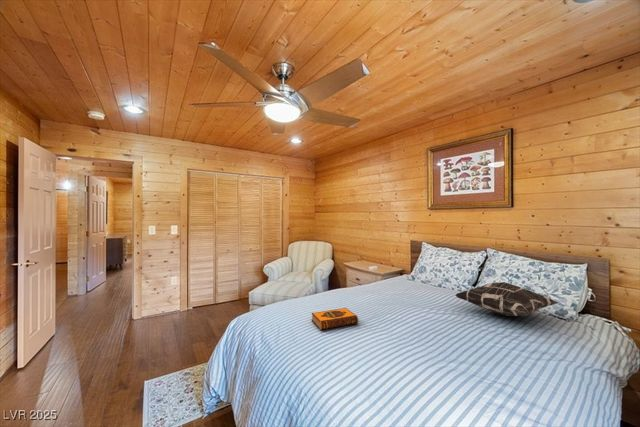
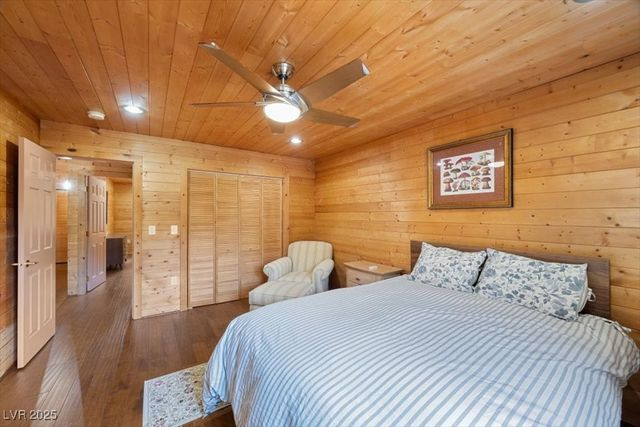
- hardback book [310,307,359,331]
- decorative pillow [454,281,559,317]
